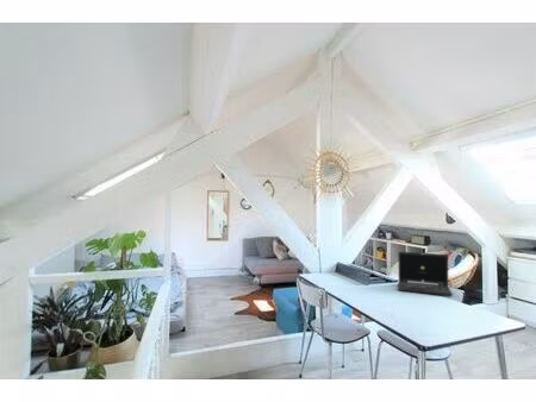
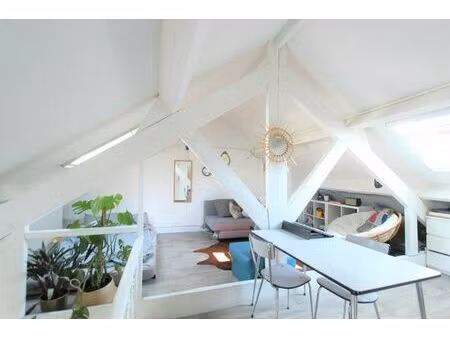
- laptop [397,251,454,297]
